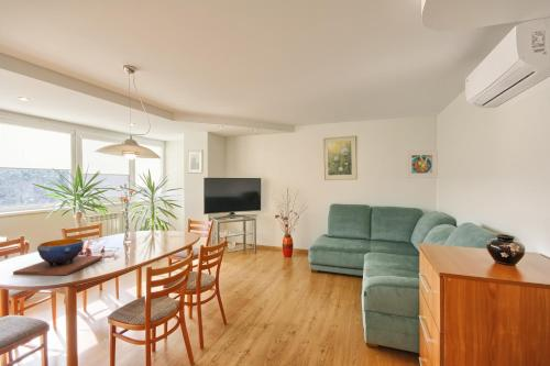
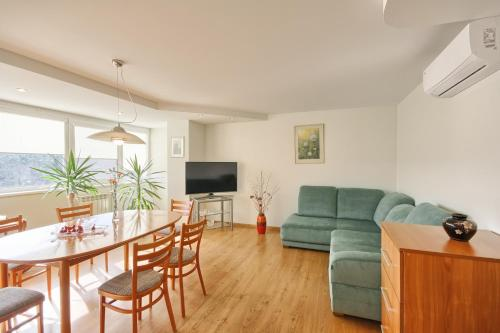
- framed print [406,149,439,179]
- decorative bowl [12,237,103,276]
